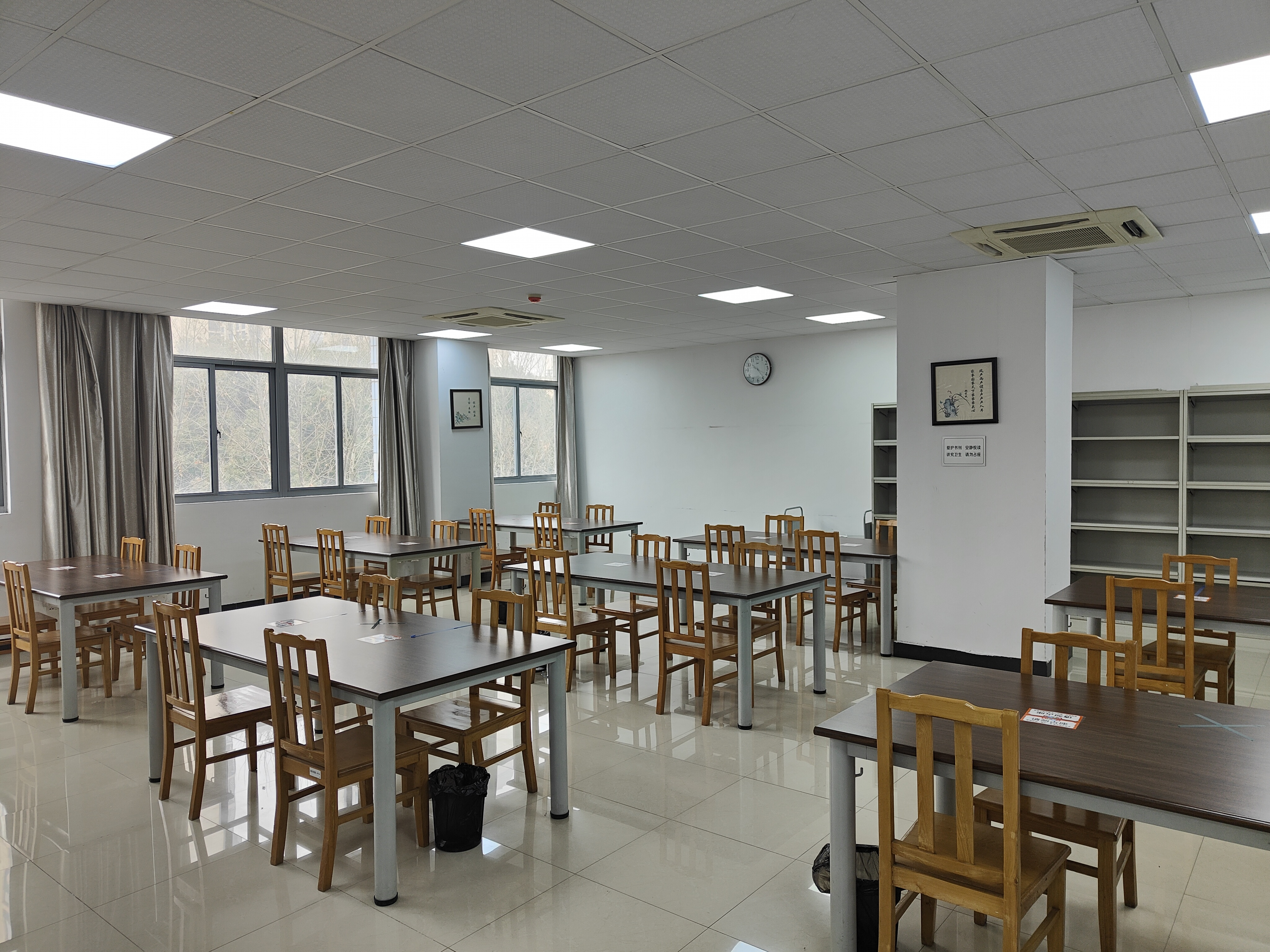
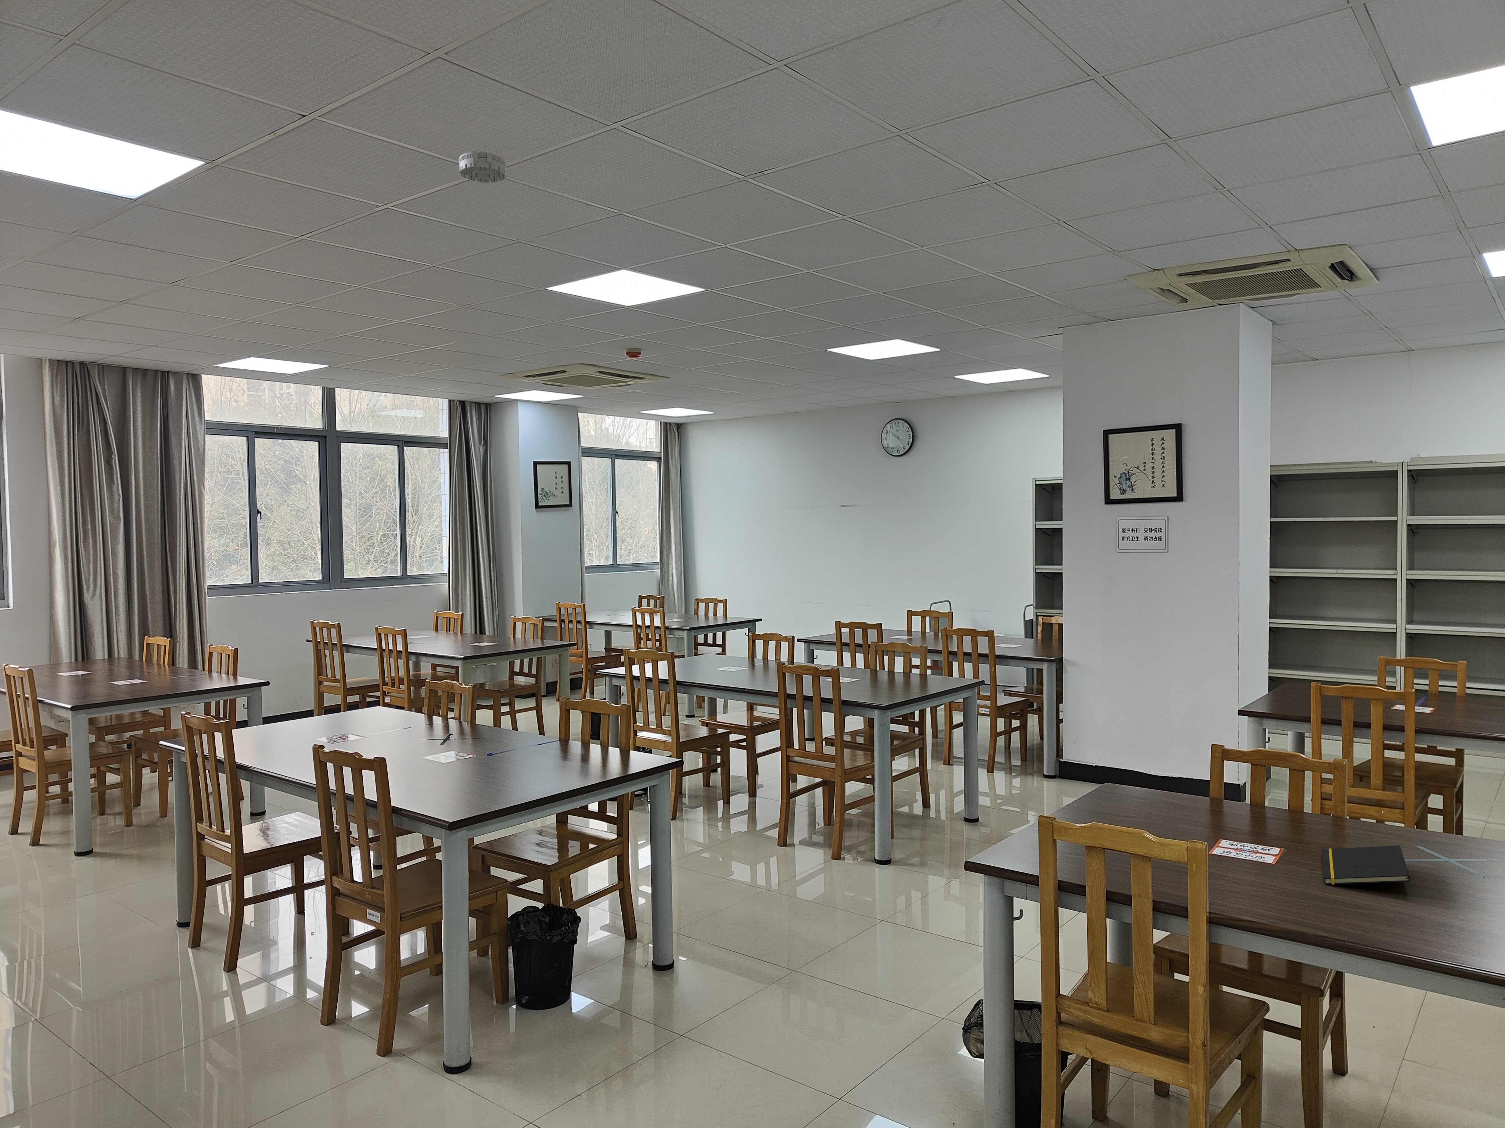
+ notepad [1321,845,1411,885]
+ smoke detector [459,150,506,184]
